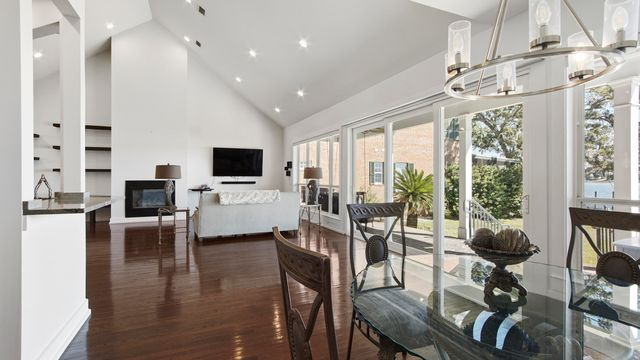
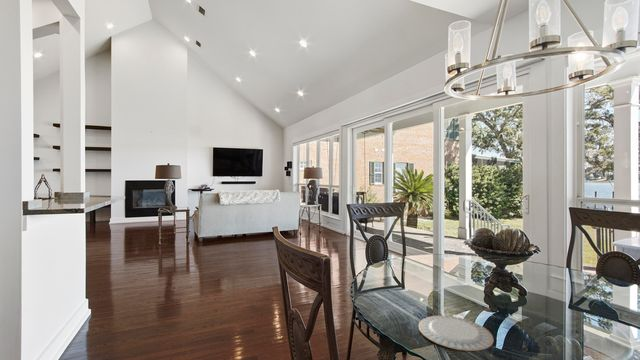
+ chinaware [418,315,495,352]
